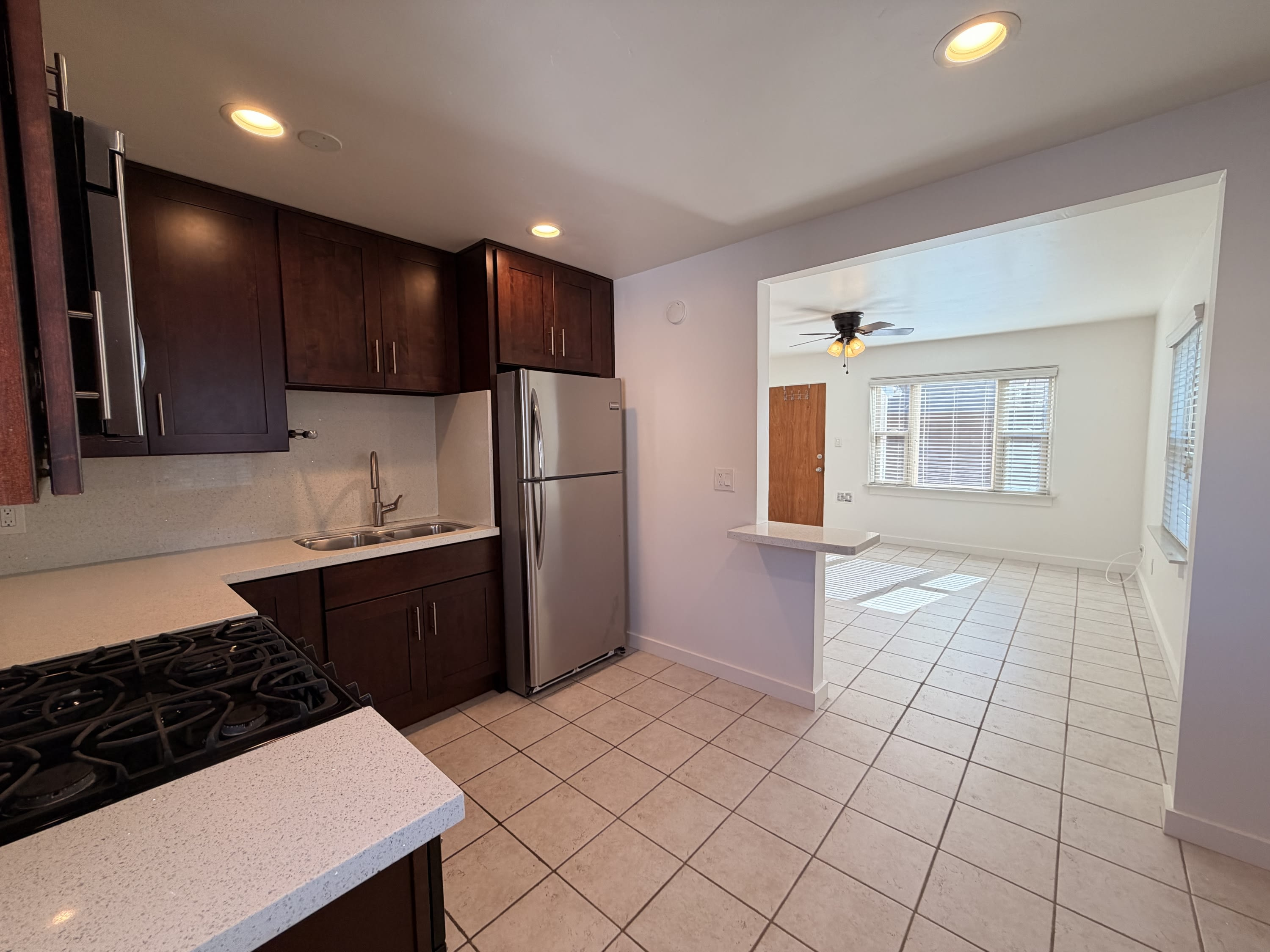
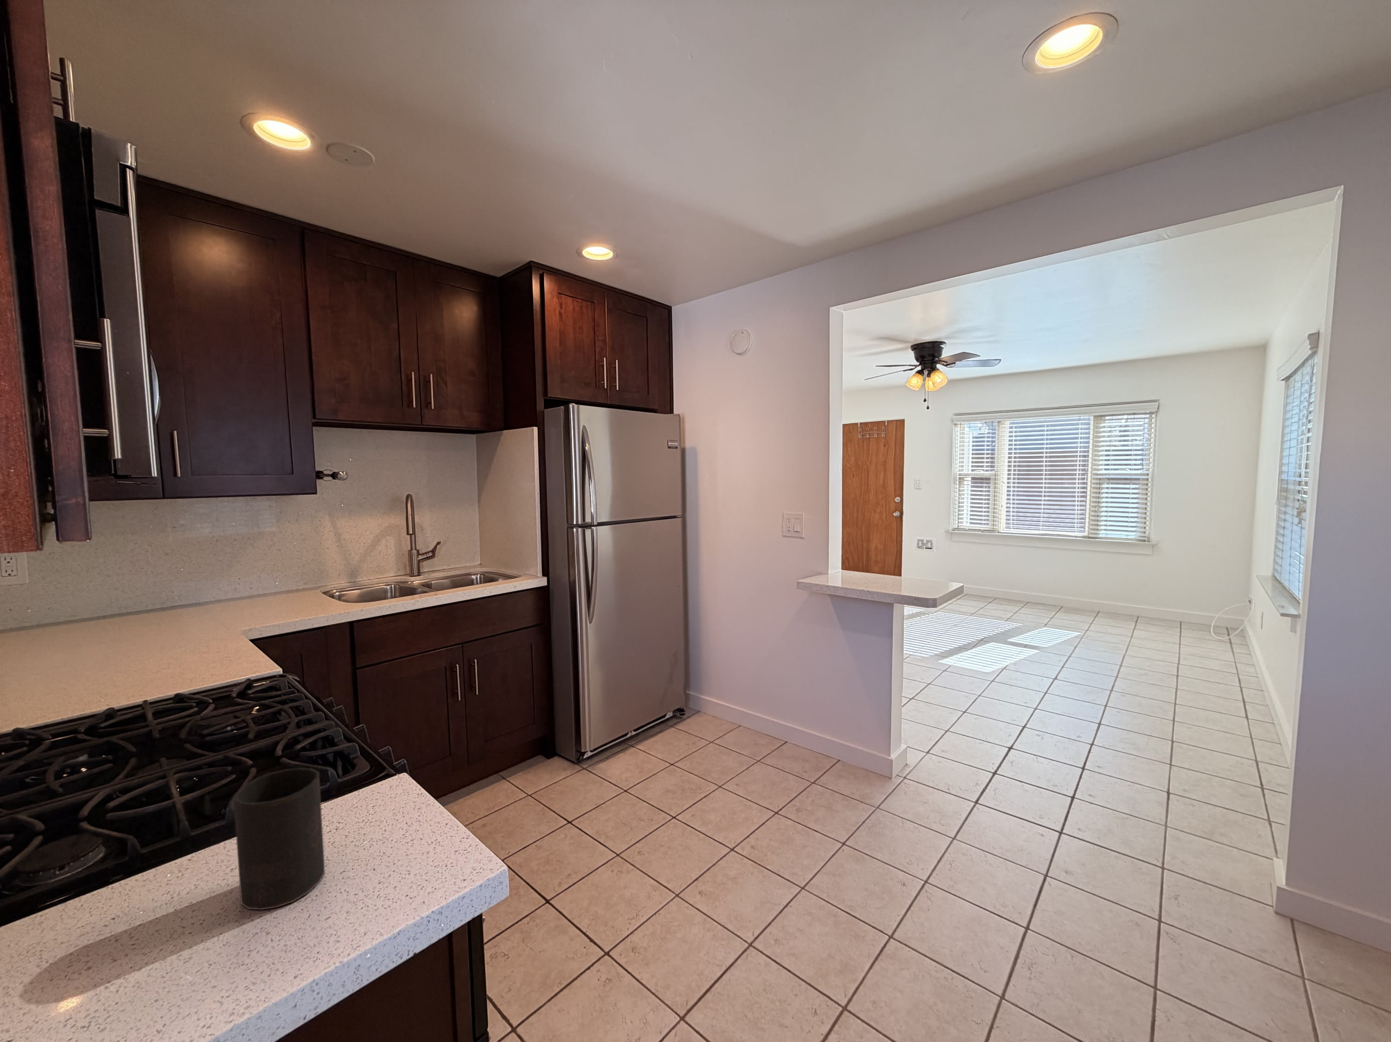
+ cup [233,767,325,911]
